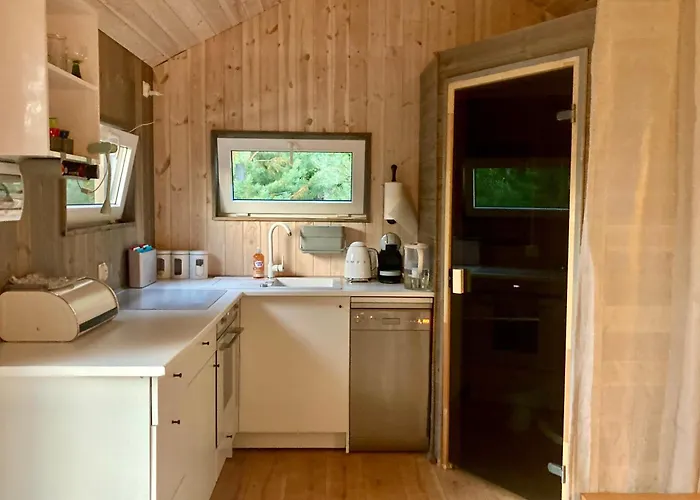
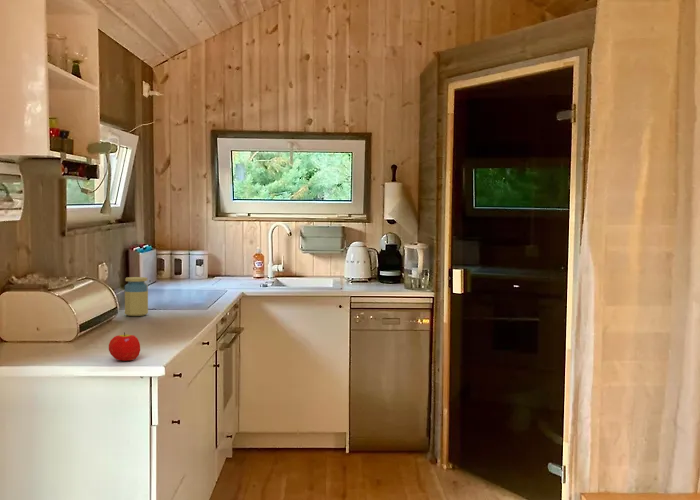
+ fruit [108,332,141,362]
+ jar [124,276,149,317]
